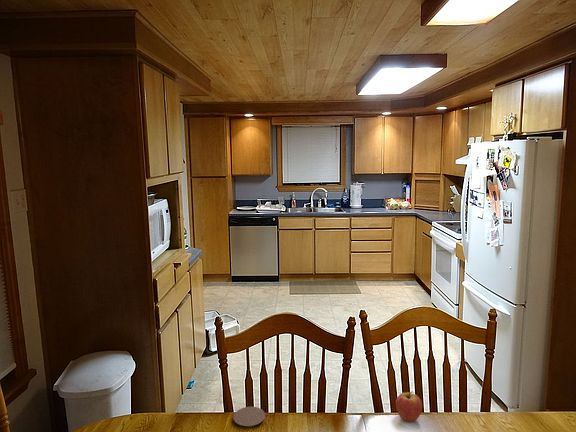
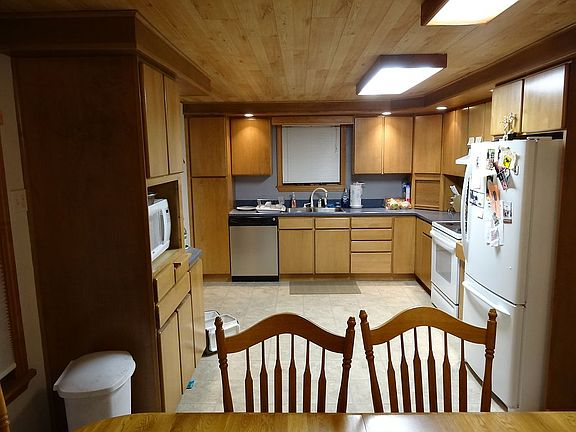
- fruit [395,390,423,423]
- coaster [233,406,266,427]
